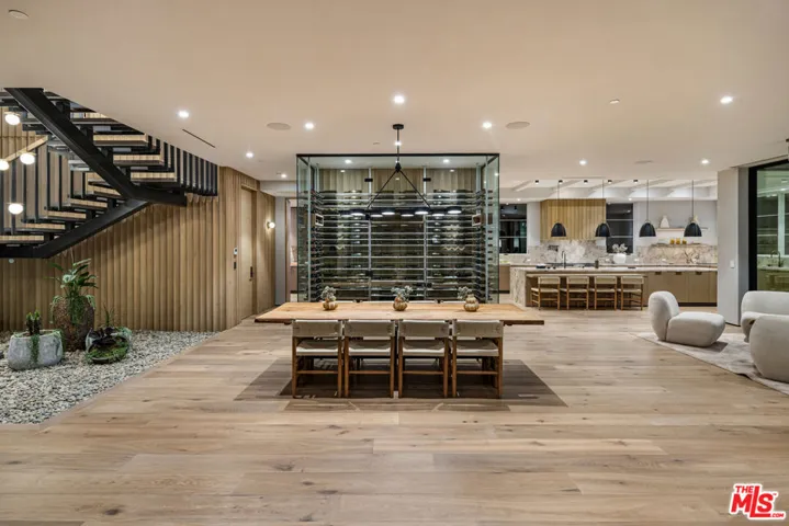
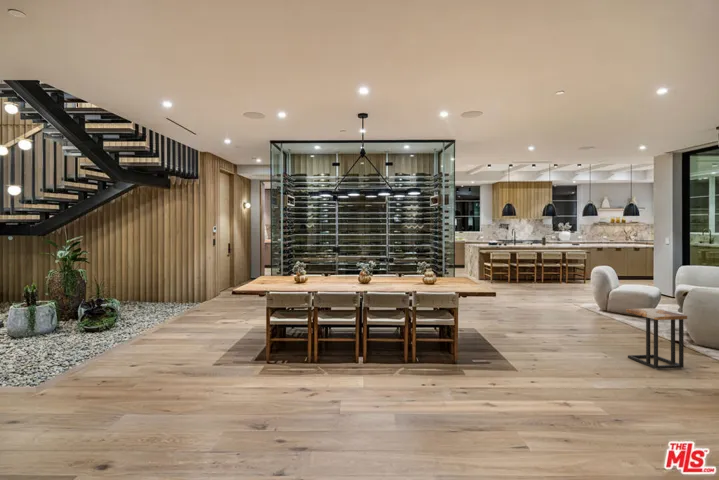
+ side table [625,307,688,370]
